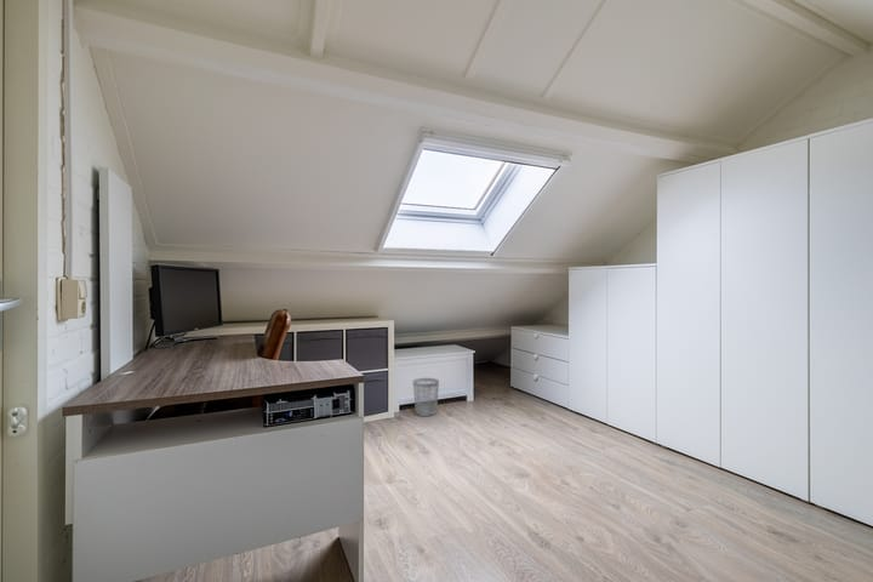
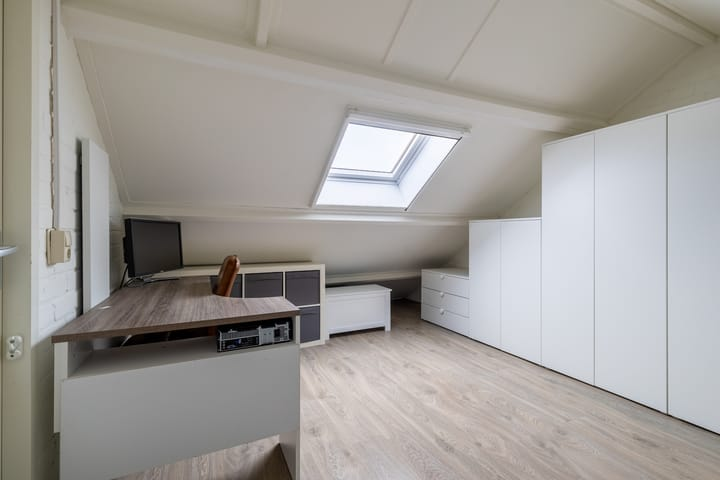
- wastebasket [412,377,440,417]
